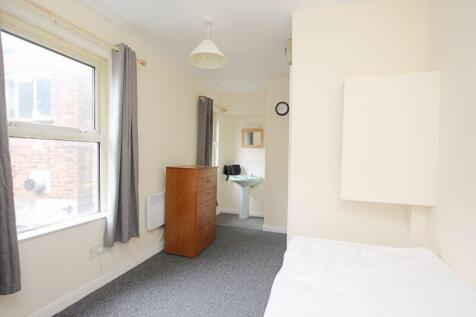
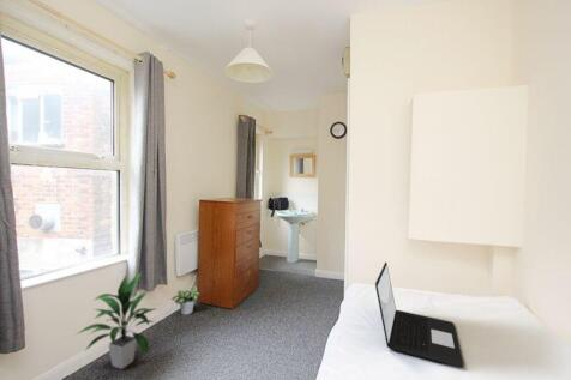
+ potted plant [170,285,200,315]
+ indoor plant [76,271,158,370]
+ laptop [374,261,464,369]
